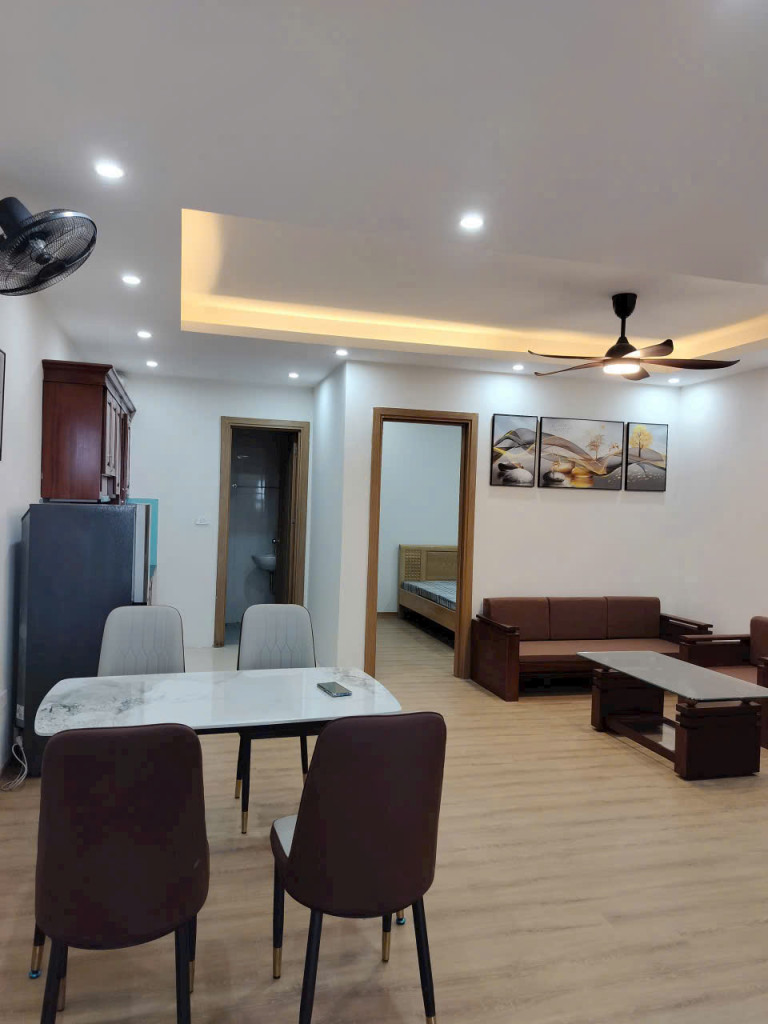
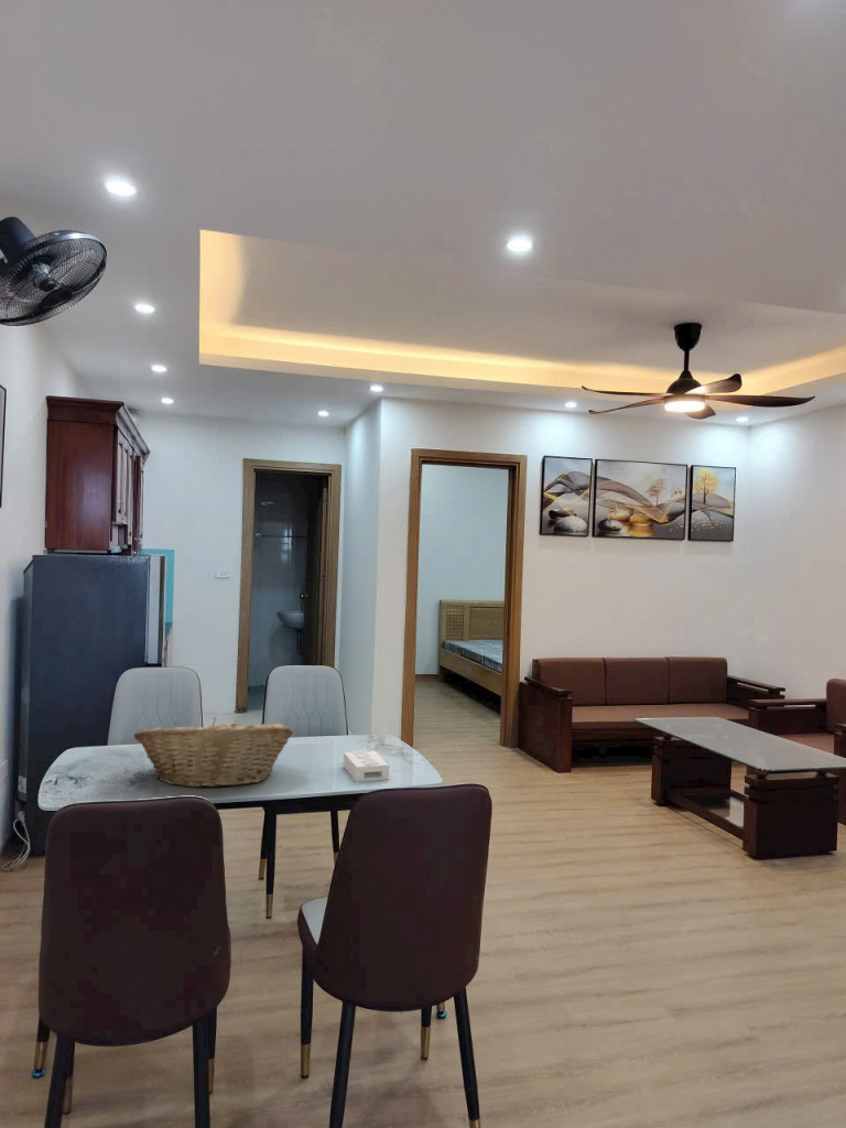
+ fruit basket [132,716,294,789]
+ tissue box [343,749,390,783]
